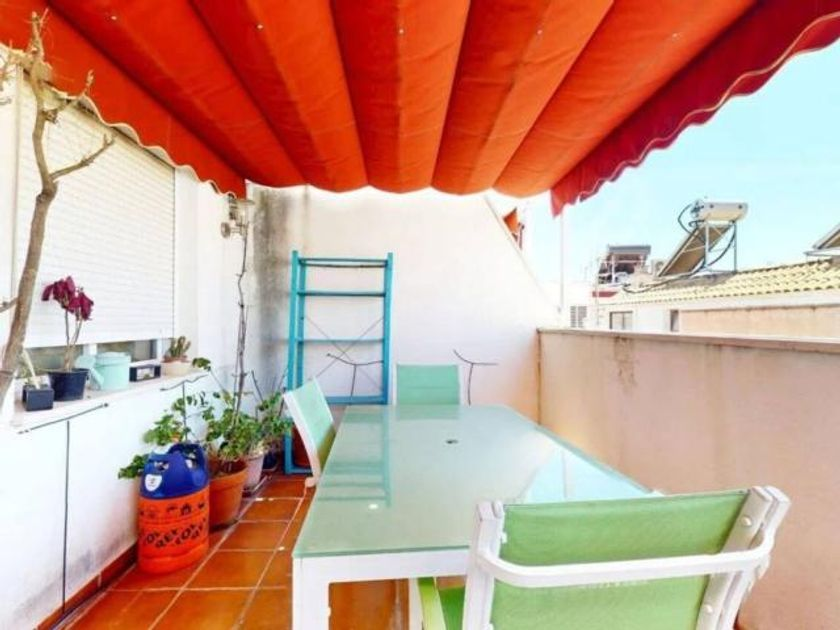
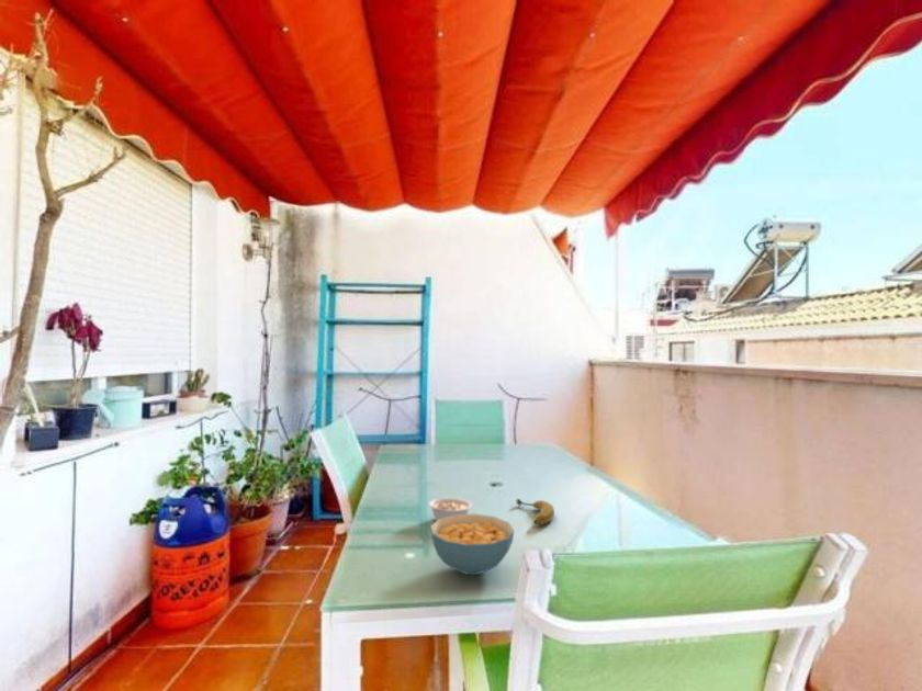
+ fruit [515,498,555,525]
+ cereal bowl [429,513,515,576]
+ legume [427,497,473,521]
